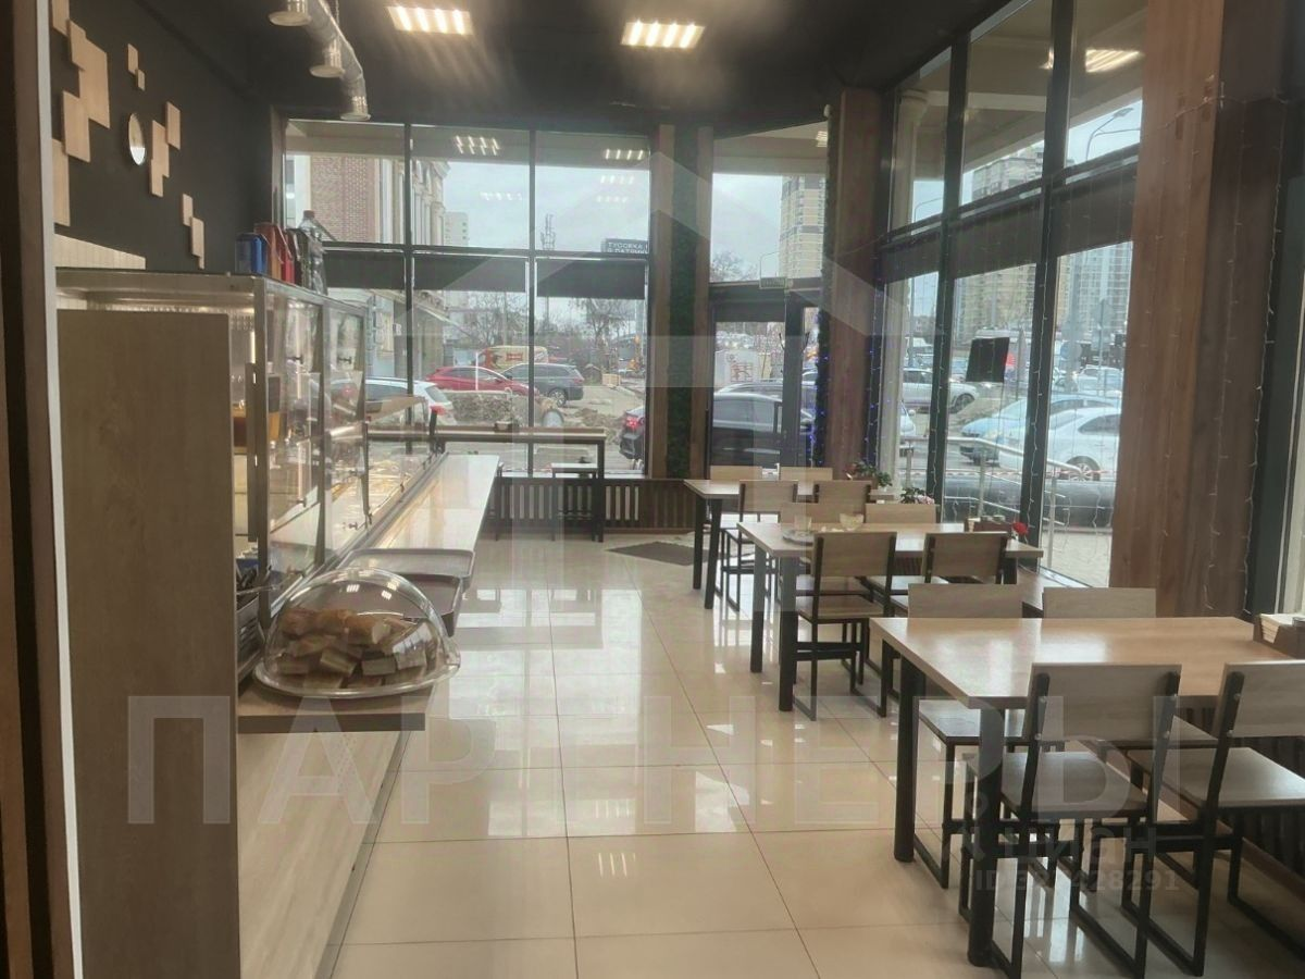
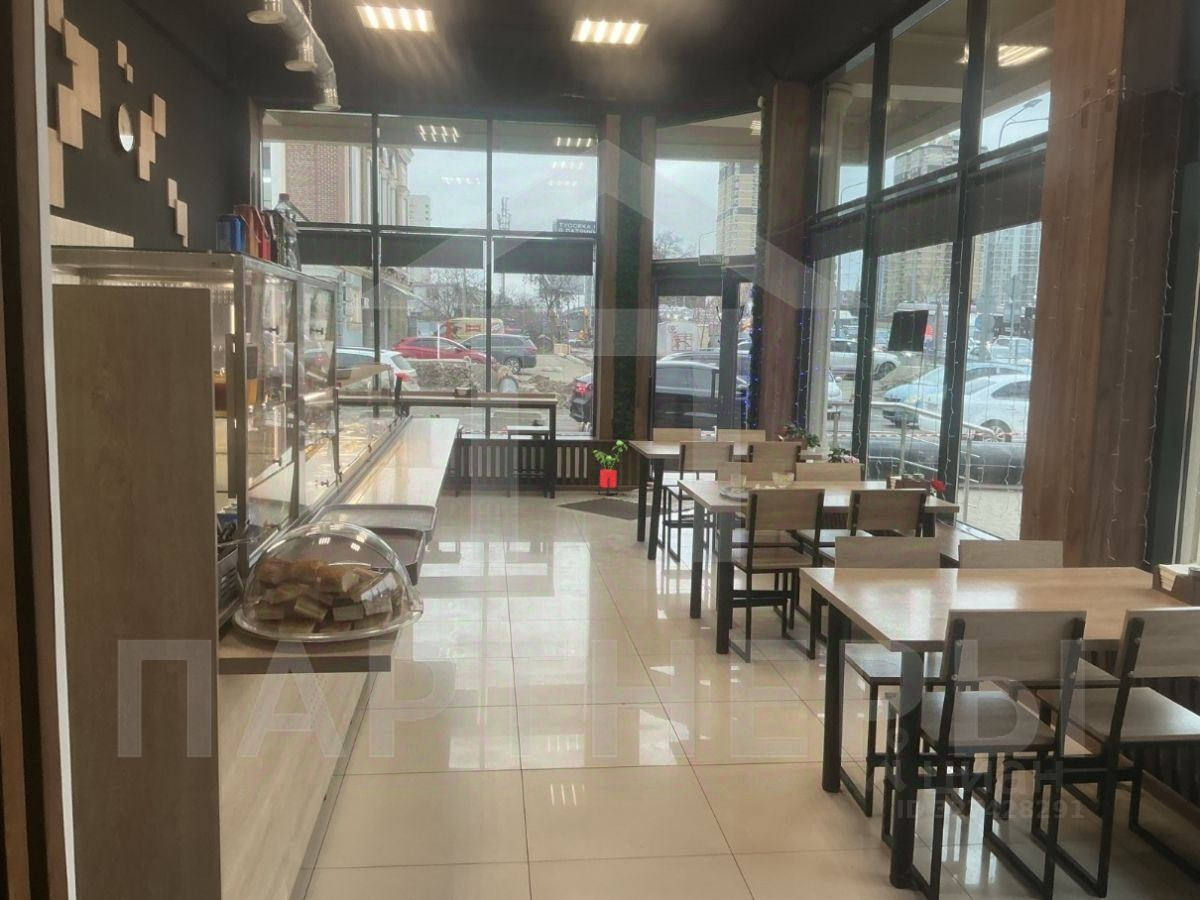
+ house plant [592,439,629,497]
